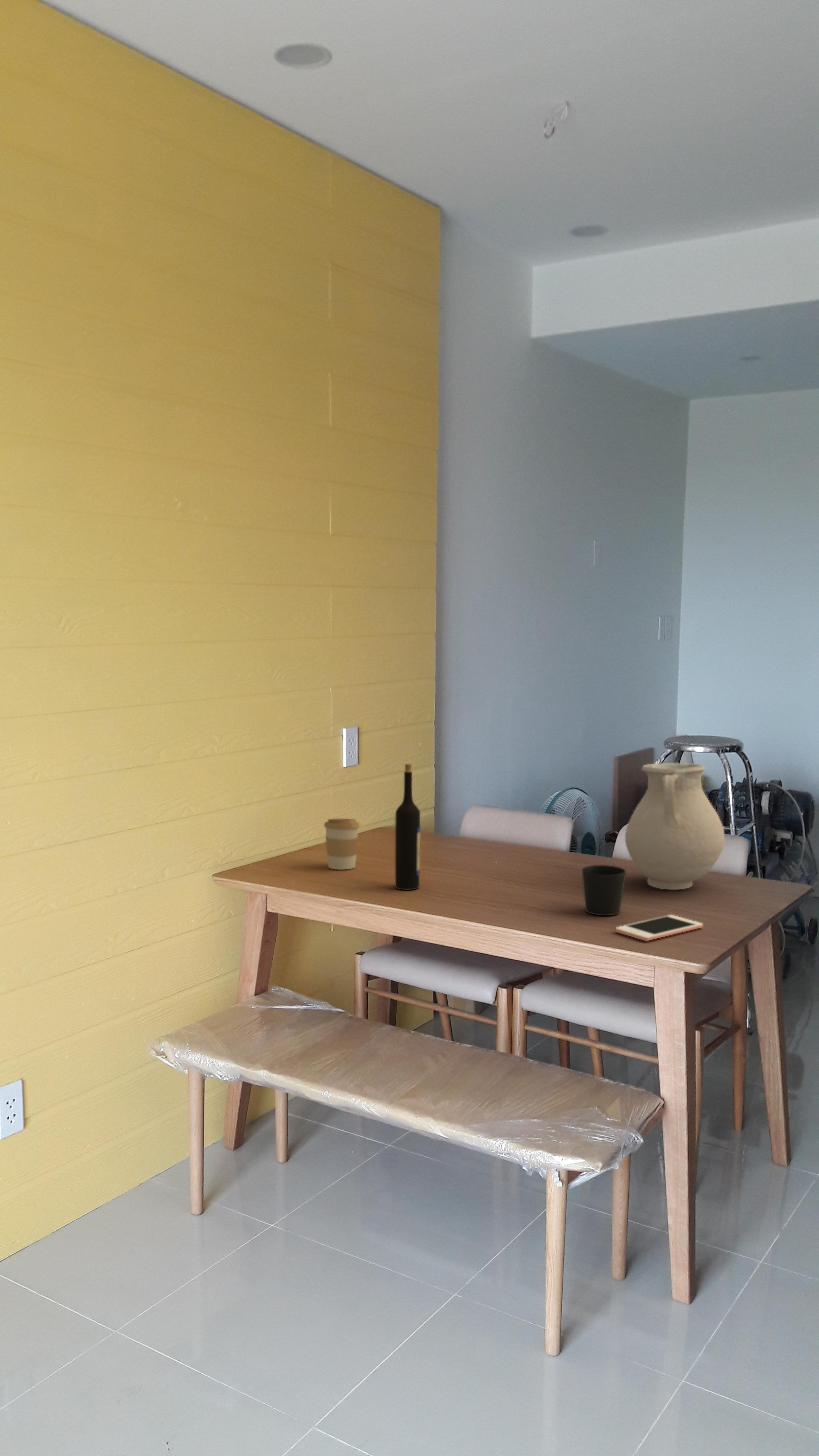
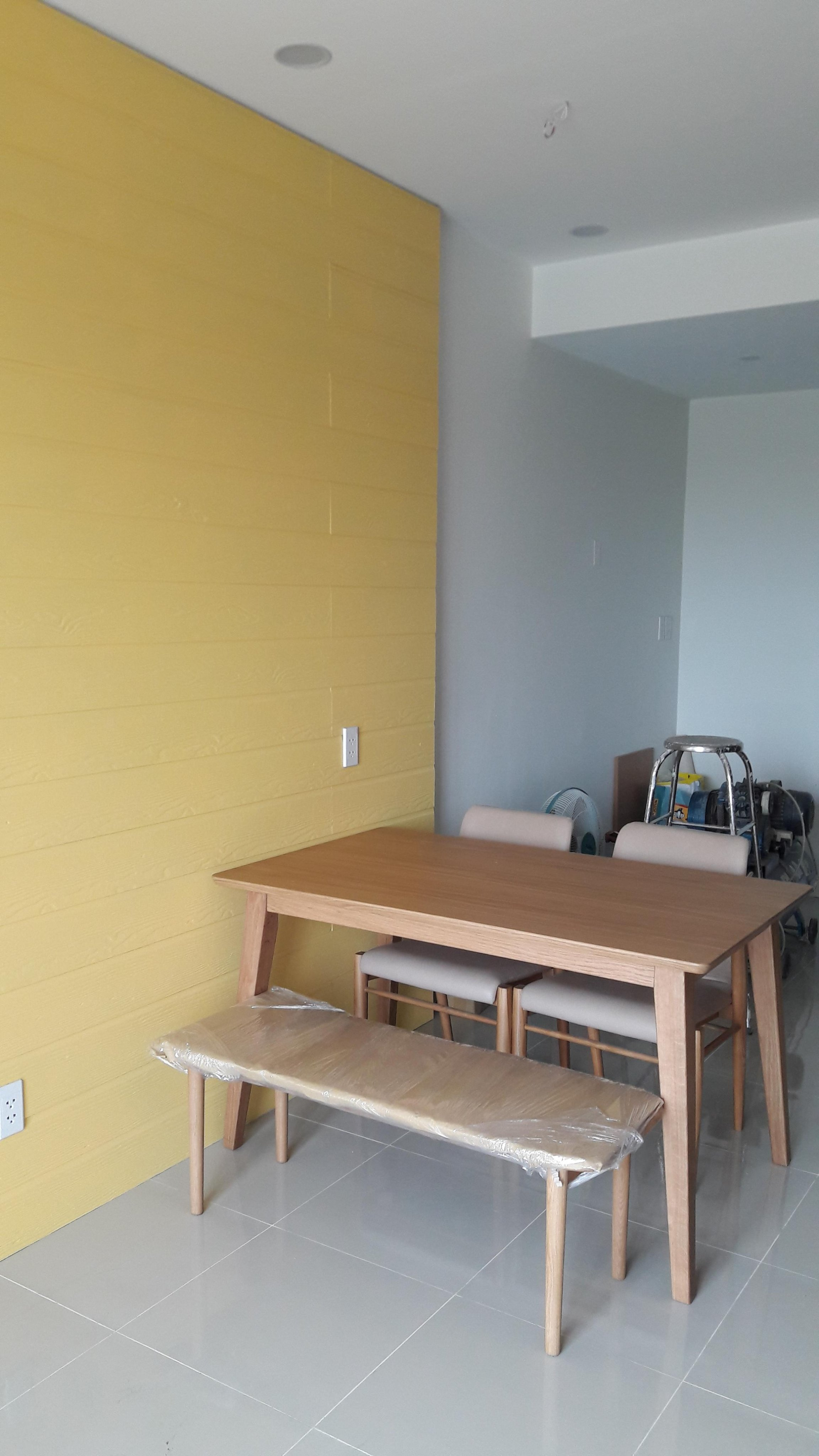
- vase [625,763,725,890]
- cup [582,865,626,916]
- coffee cup [323,818,360,870]
- wine bottle [395,764,421,890]
- cell phone [615,915,703,941]
